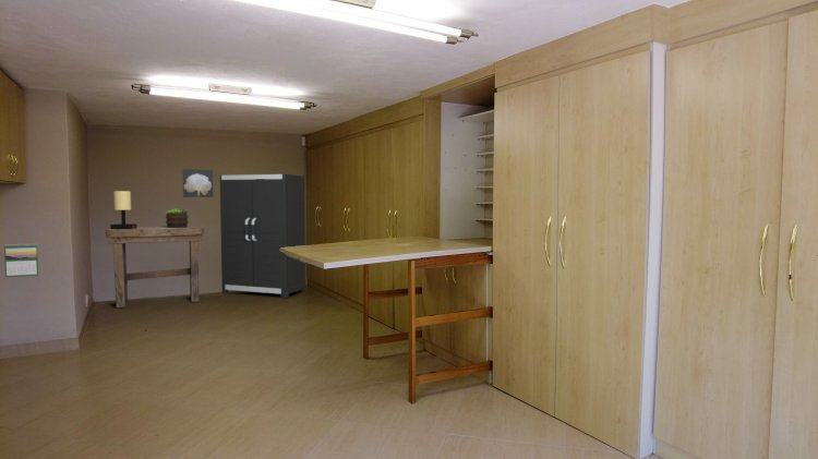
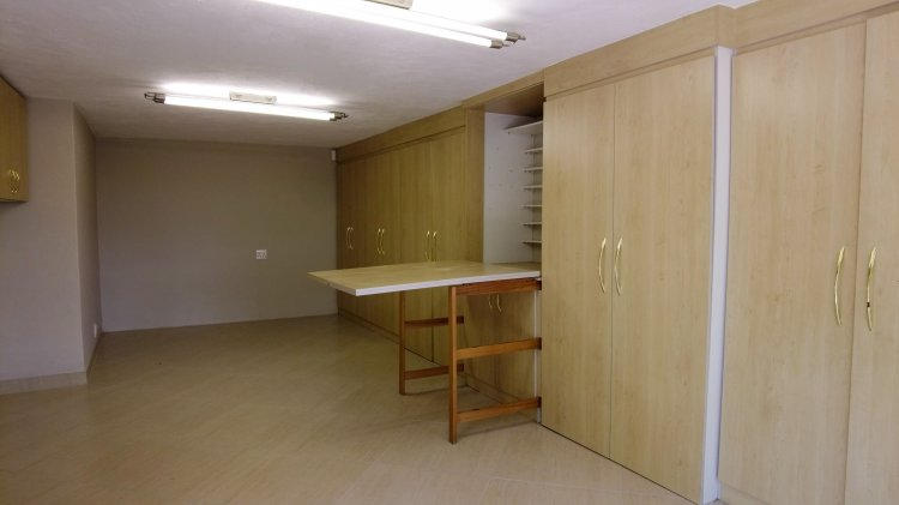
- storage cabinet [219,173,306,299]
- calendar [3,243,40,278]
- stool [105,225,205,310]
- potted plant [165,207,190,228]
- wall art [182,168,214,198]
- table lamp [109,190,137,229]
